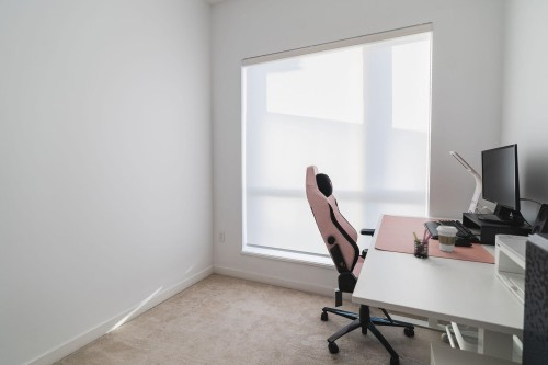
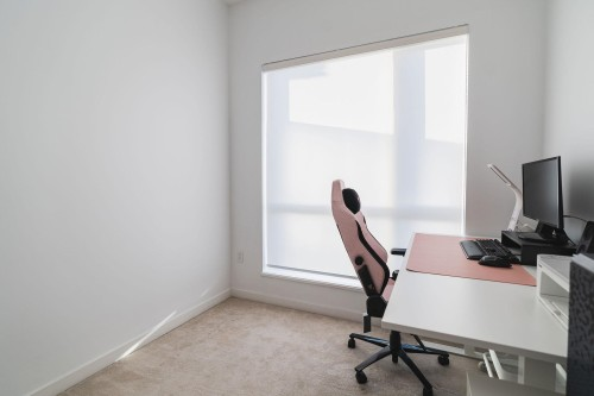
- pen holder [412,228,434,259]
- coffee cup [436,225,459,253]
